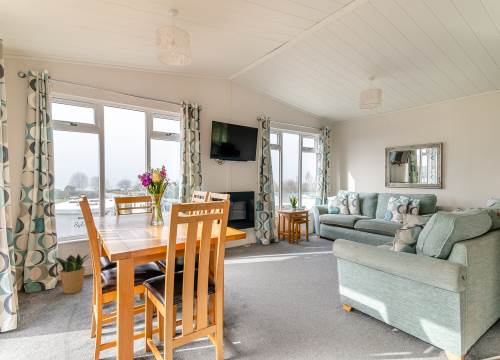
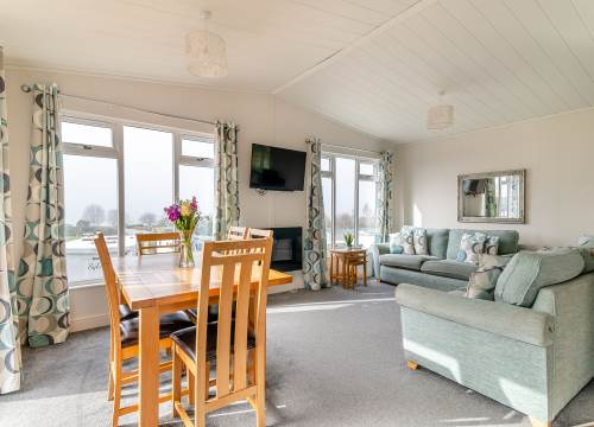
- potted plant [53,253,91,295]
